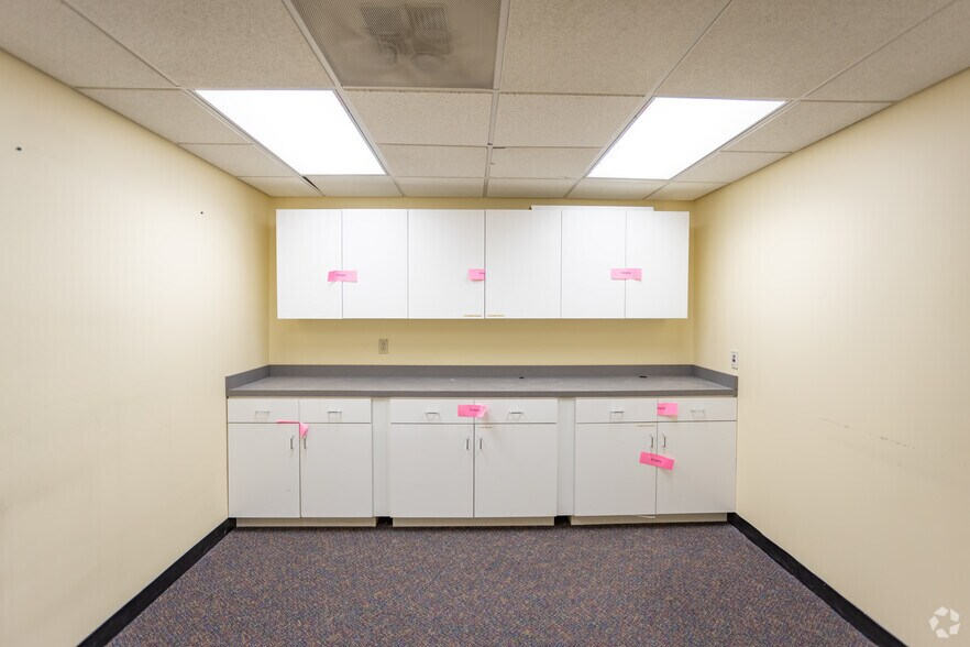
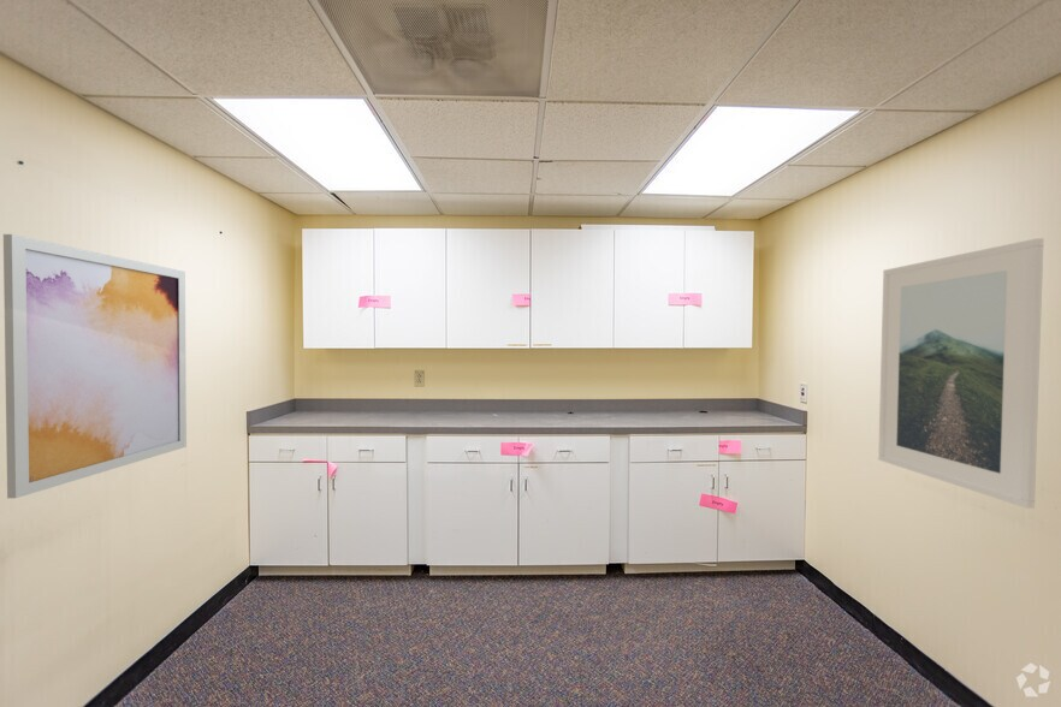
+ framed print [877,237,1044,510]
+ wall art [2,233,188,499]
